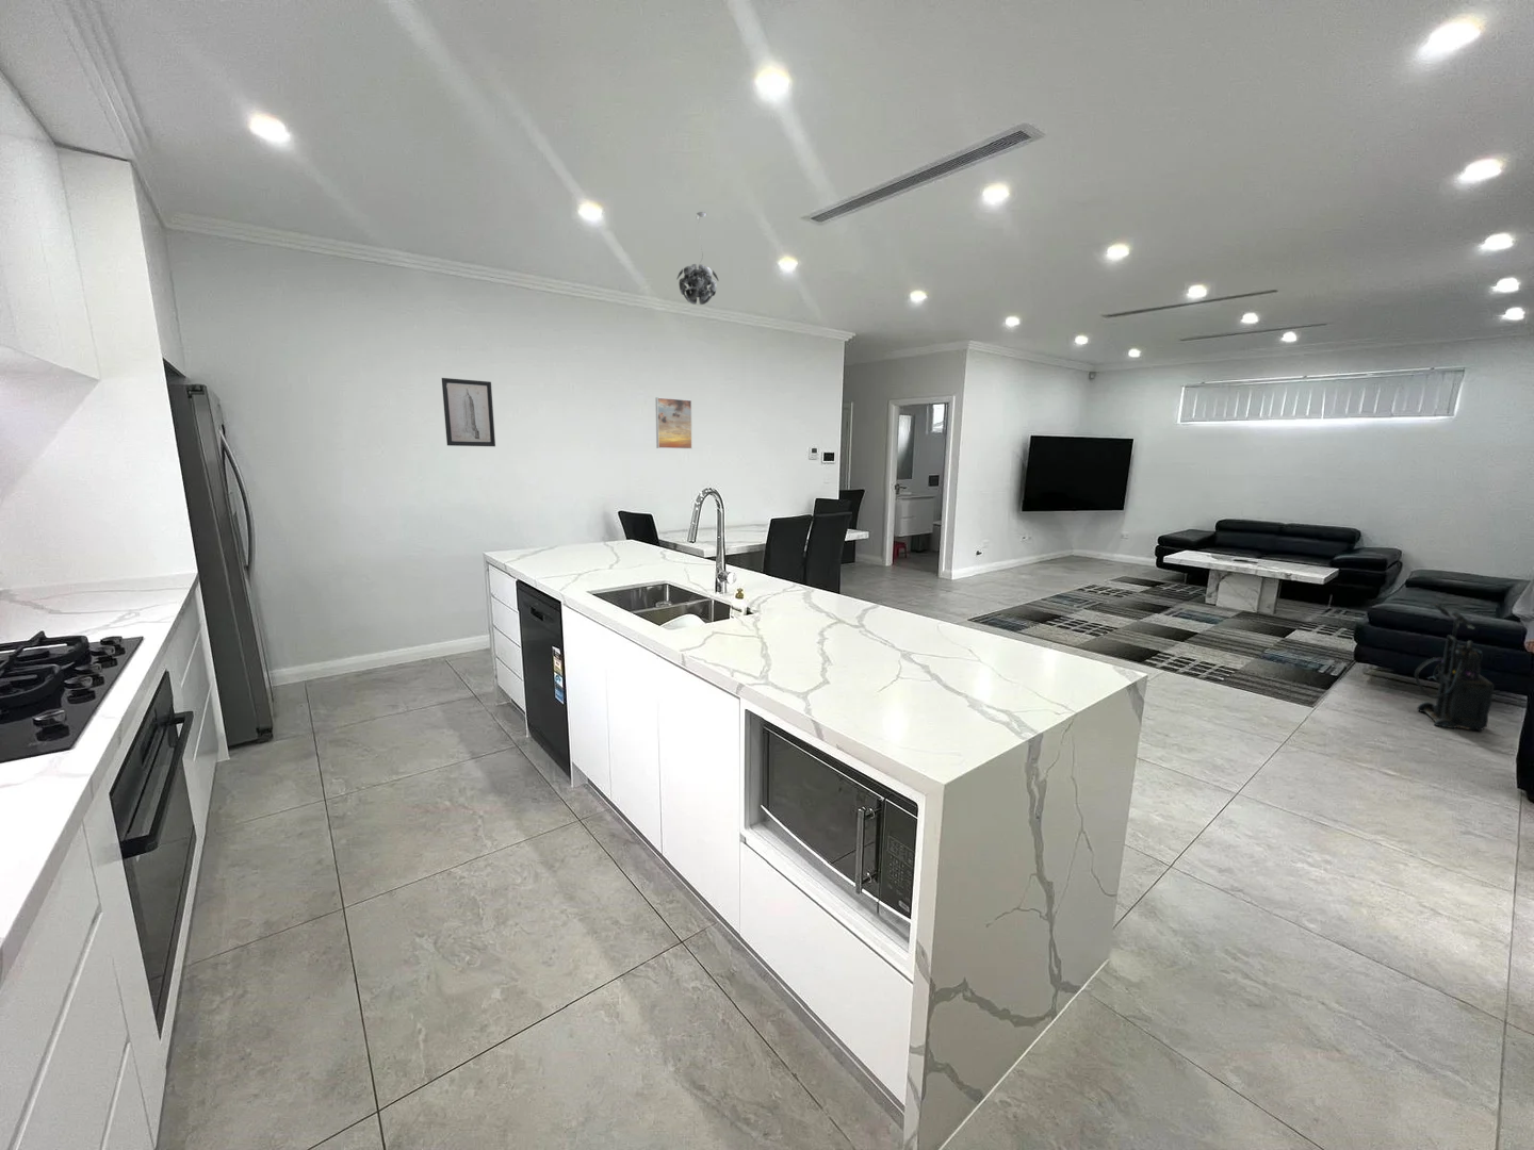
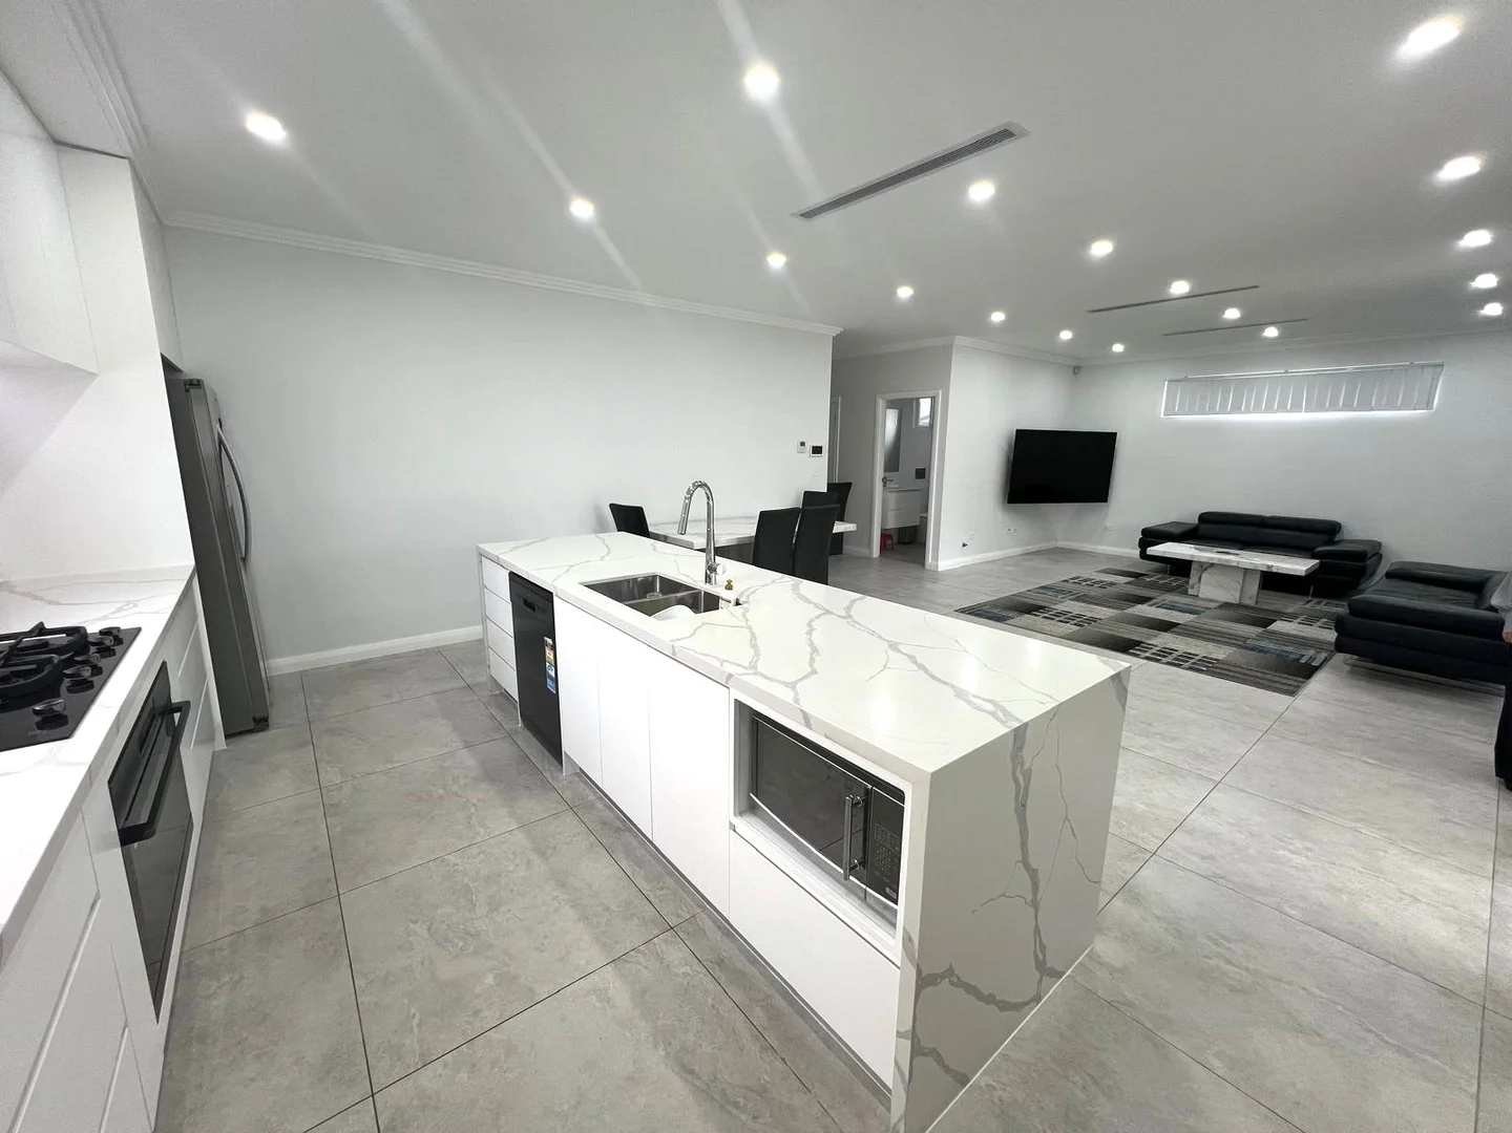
- pendant light [676,211,720,306]
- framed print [655,396,693,449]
- wall art [441,377,496,447]
- vacuum cleaner [1413,603,1495,732]
